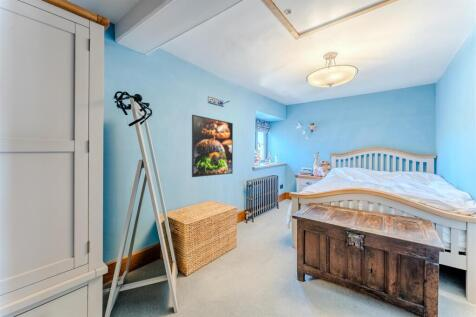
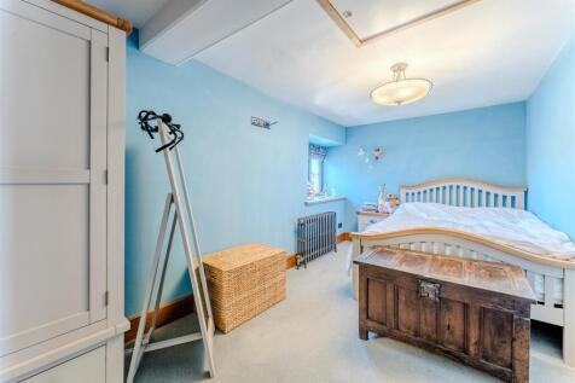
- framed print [191,114,234,178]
